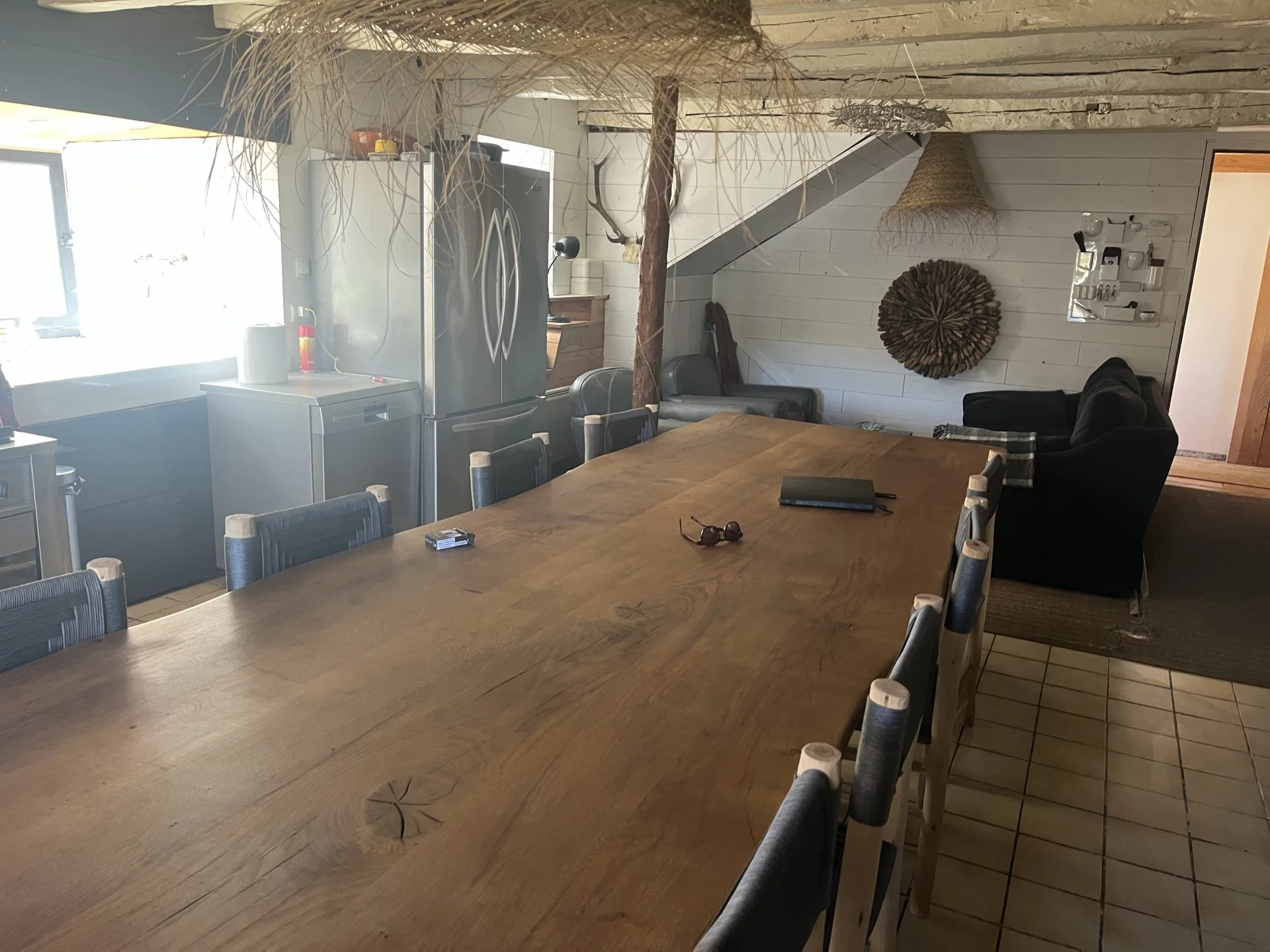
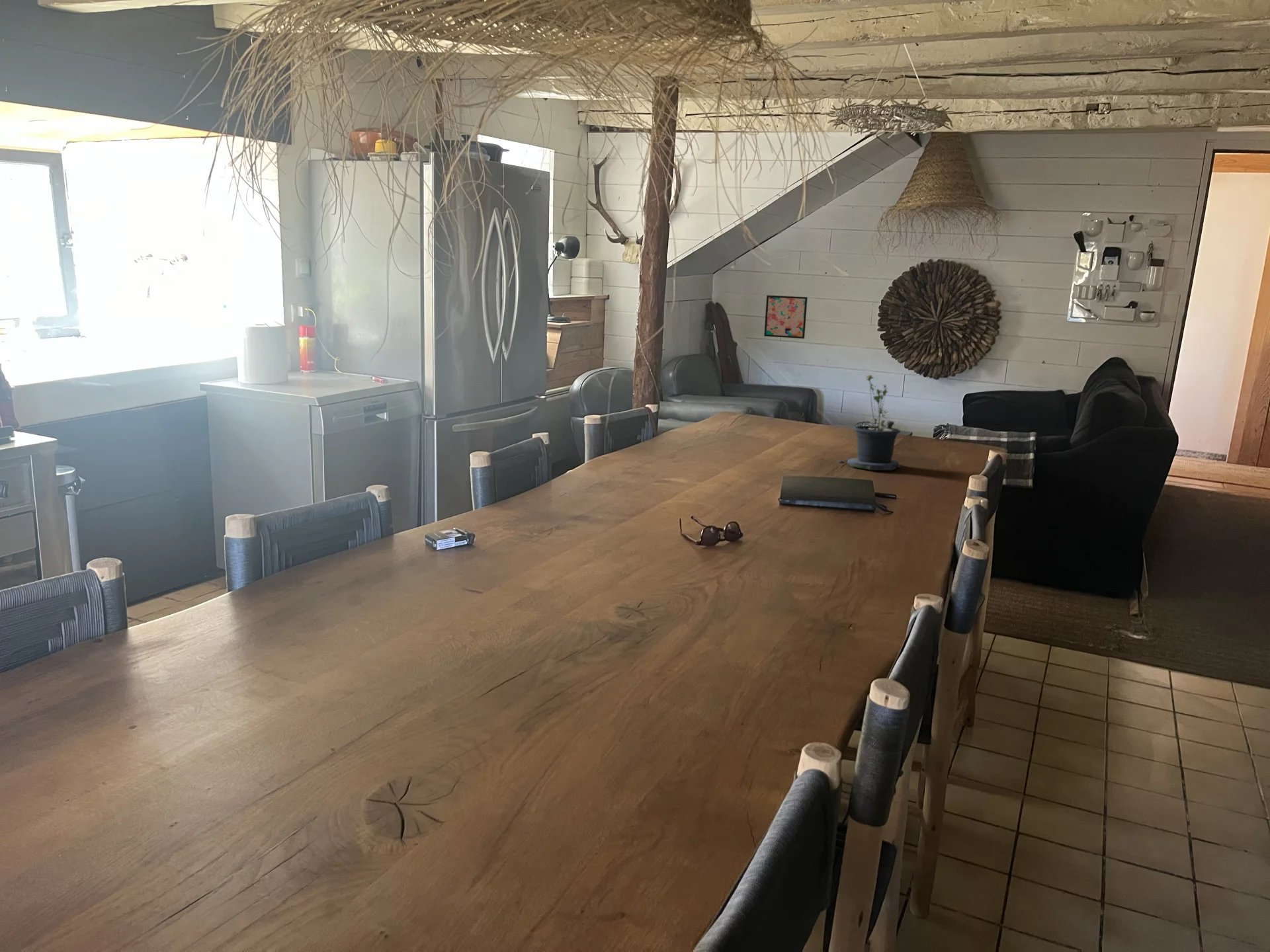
+ wall art [763,295,808,339]
+ potted plant [835,374,902,471]
